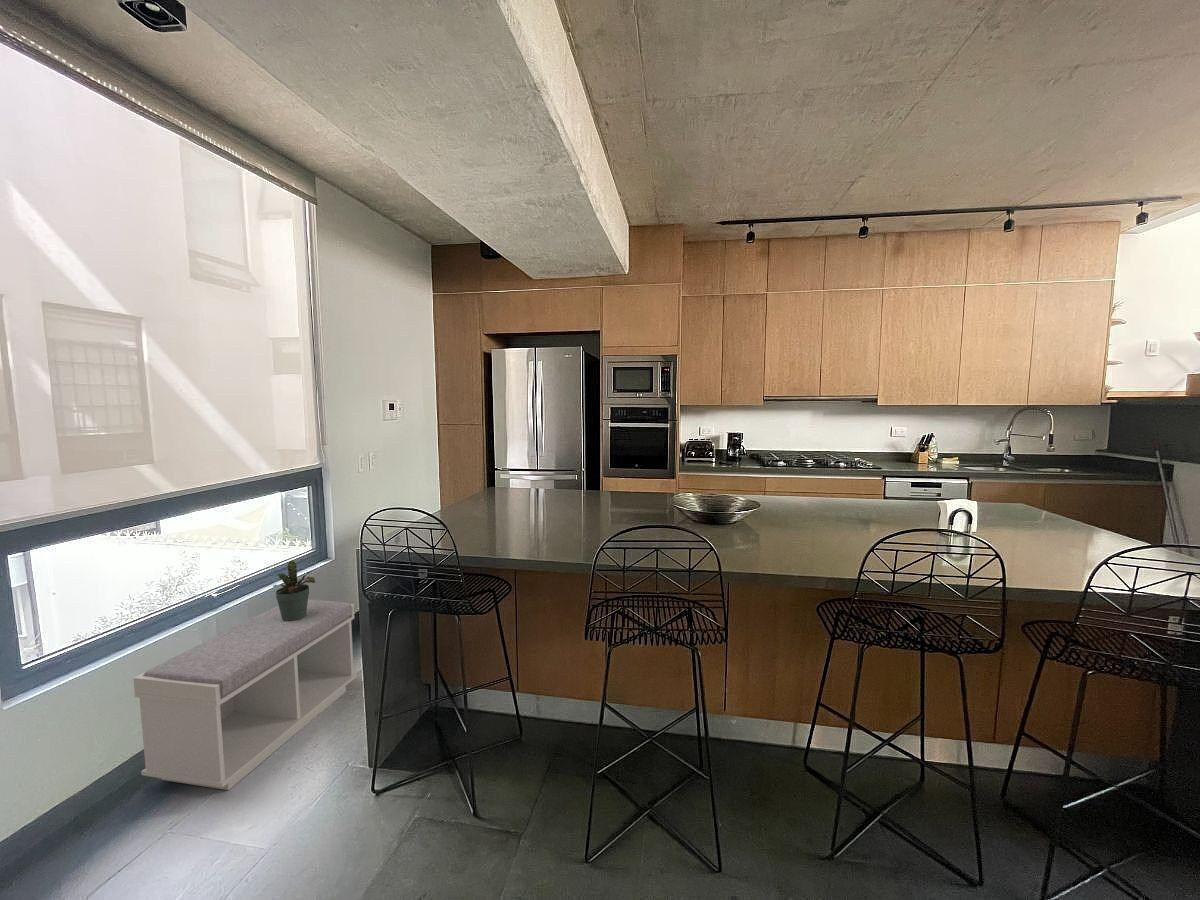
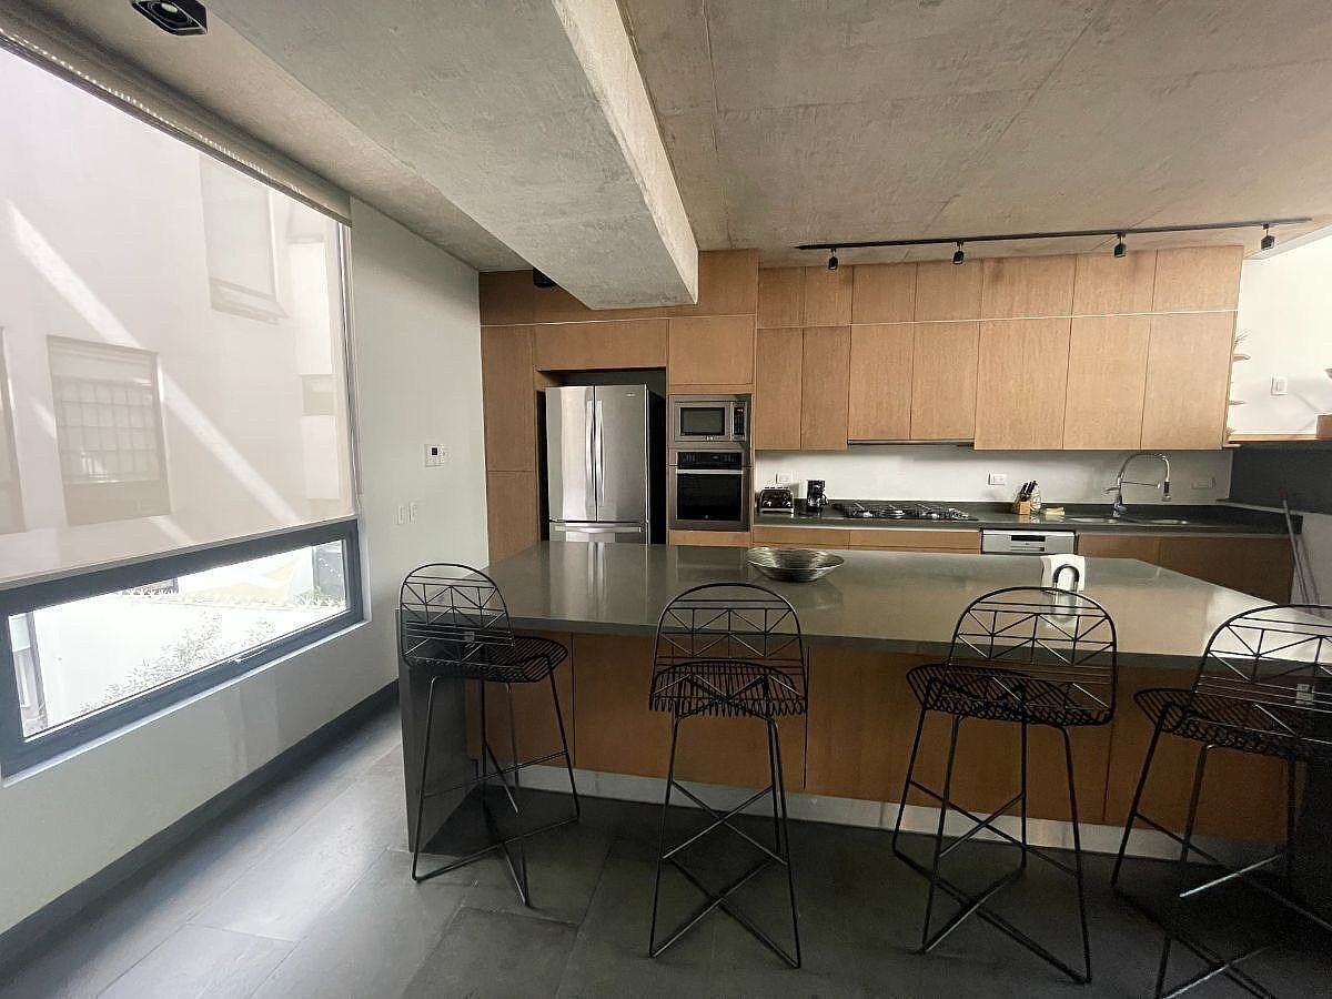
- bench [132,598,358,791]
- potted plant [272,560,316,621]
